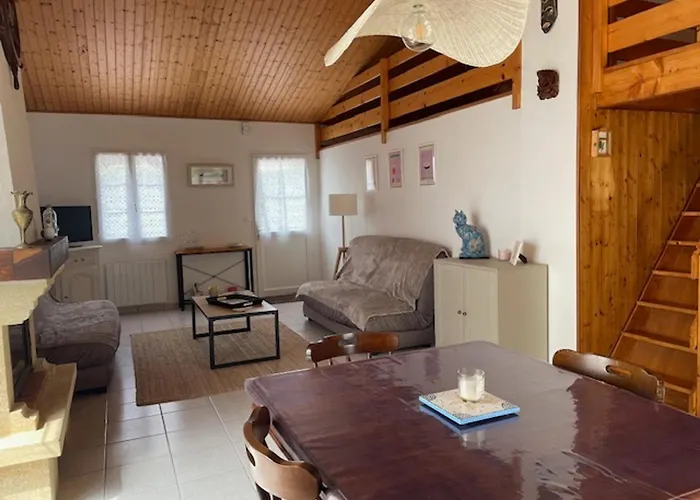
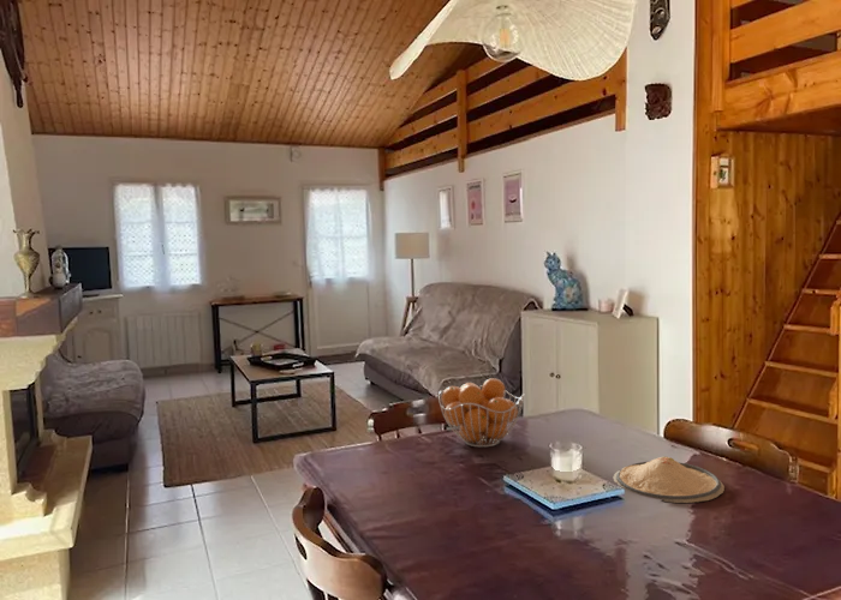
+ plate [613,455,726,504]
+ fruit basket [437,378,525,448]
